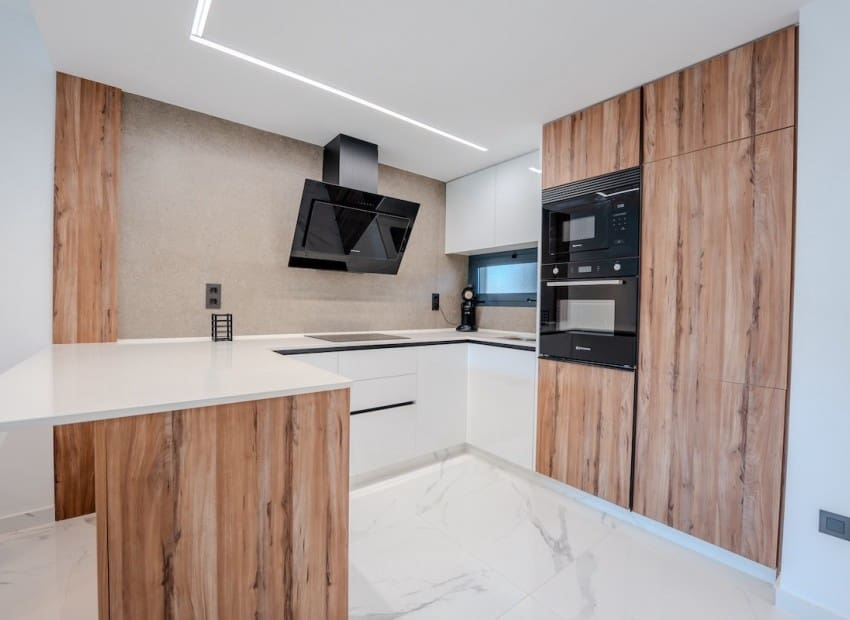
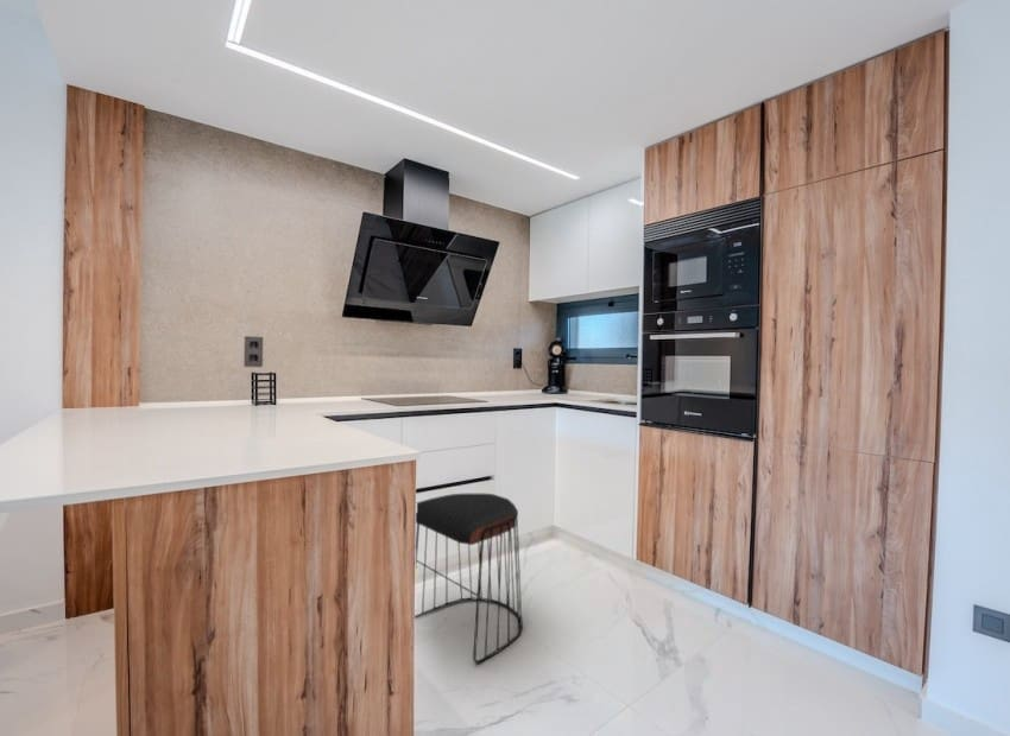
+ stool [414,493,524,665]
